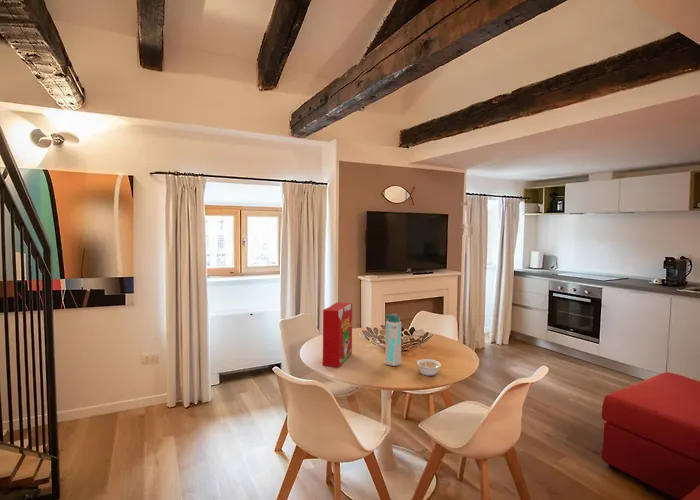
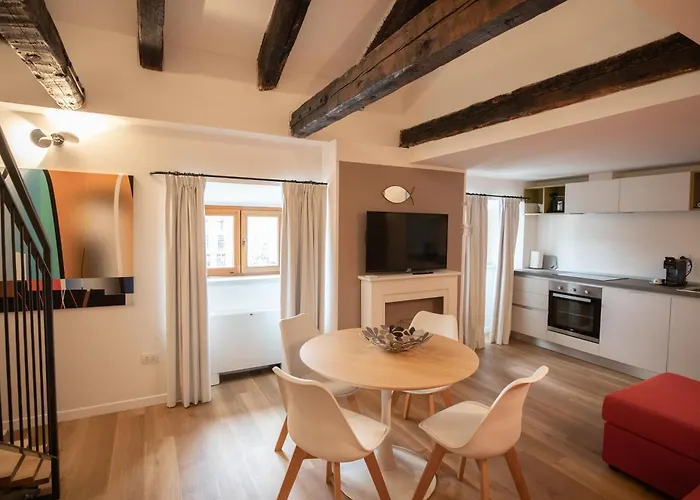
- cereal box [322,301,353,368]
- legume [416,358,442,377]
- water bottle [384,313,402,367]
